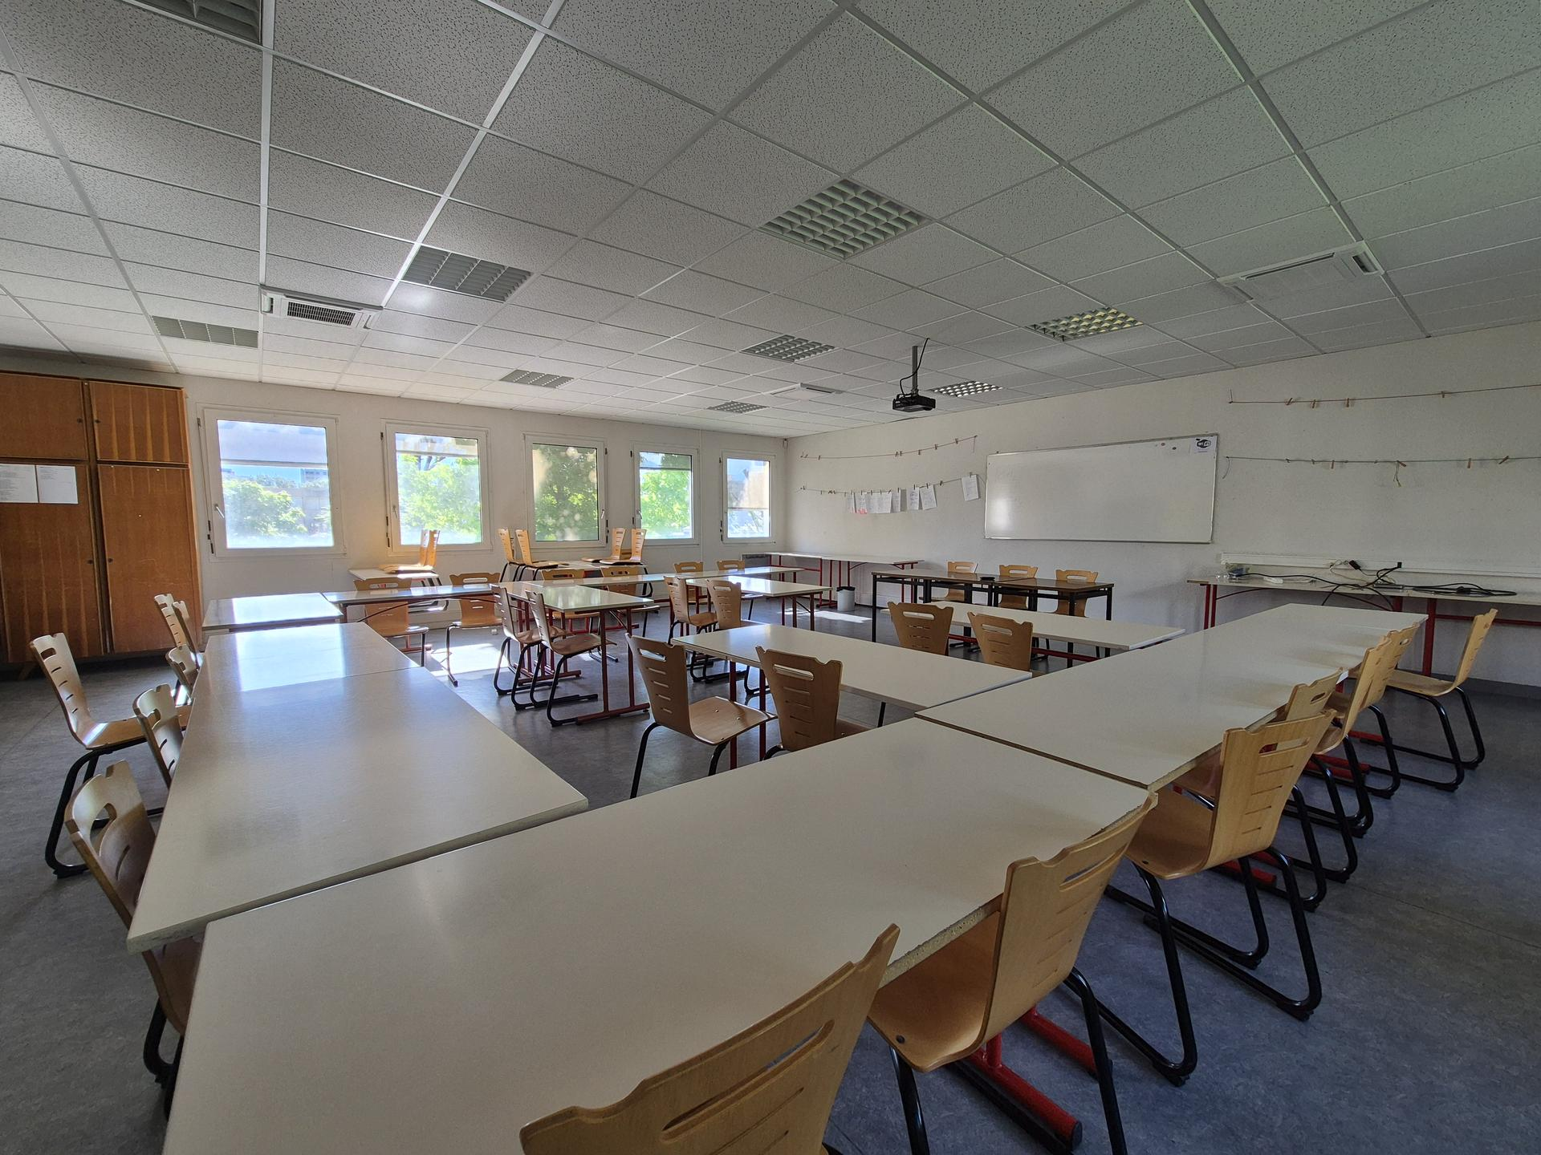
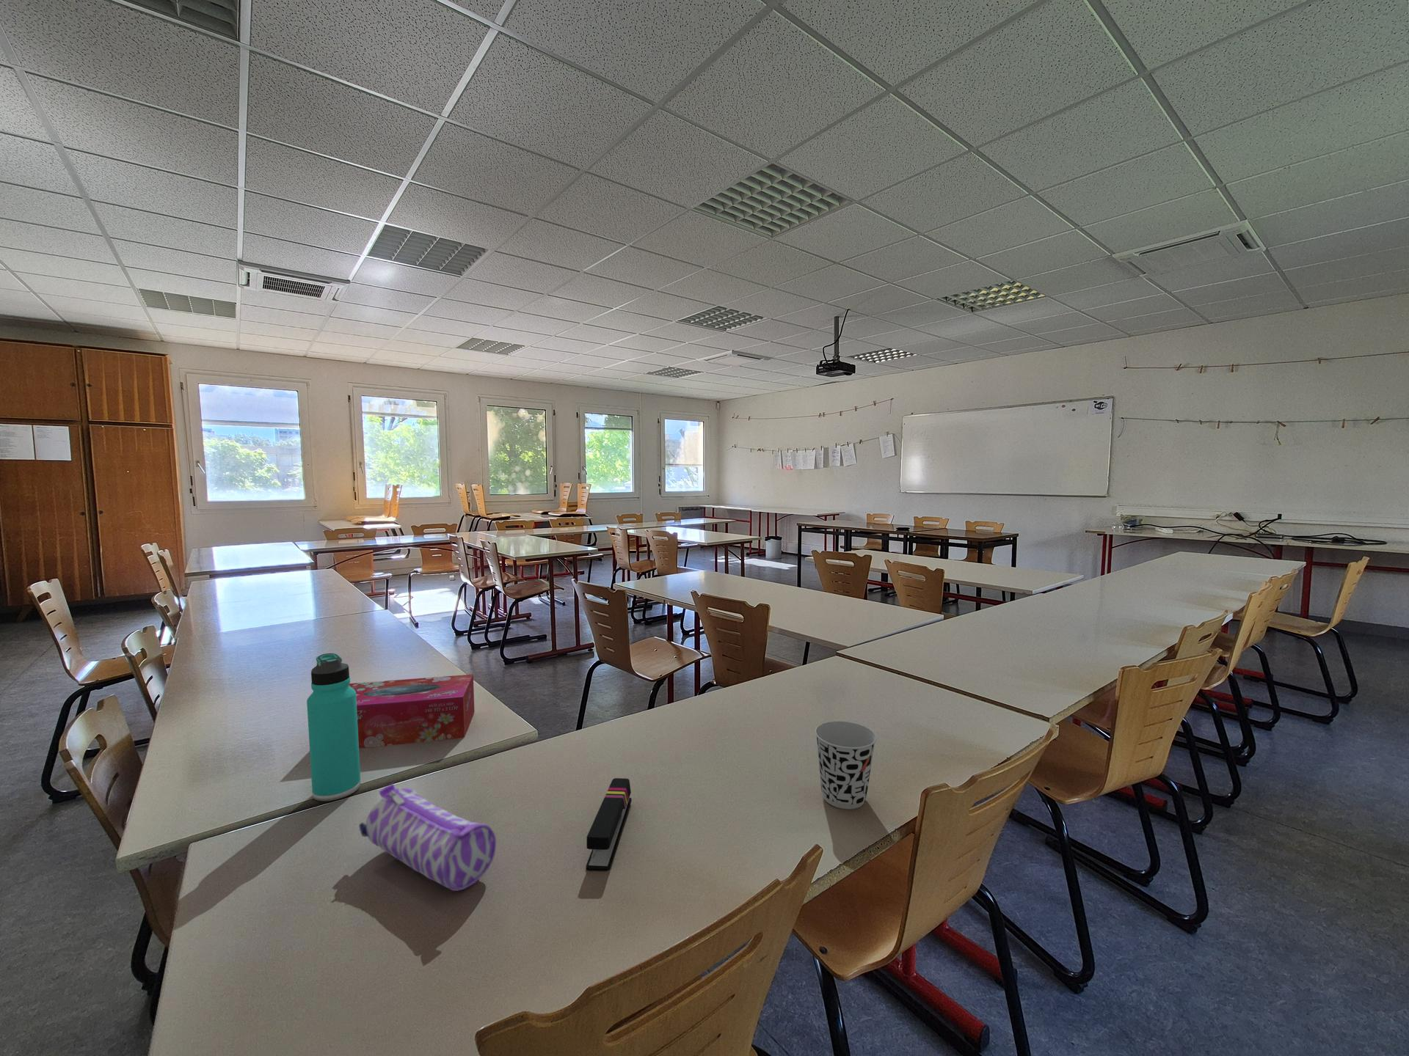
+ tissue box [348,674,476,750]
+ stapler [586,778,632,872]
+ thermos bottle [306,652,362,802]
+ cup [814,720,876,810]
+ pencil case [358,783,497,892]
